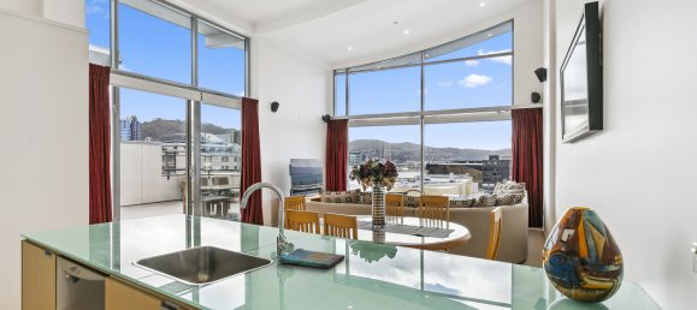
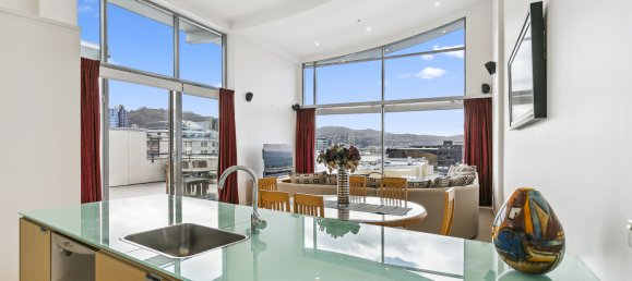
- dish towel [277,248,347,269]
